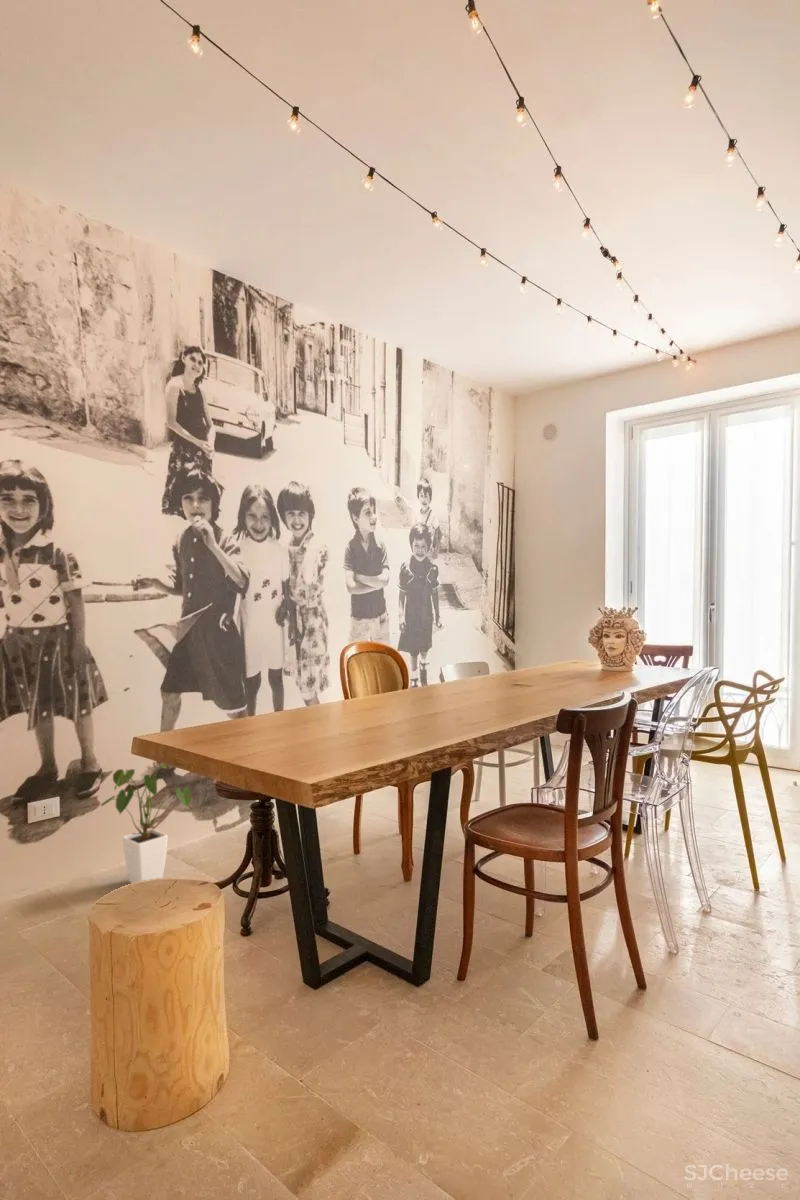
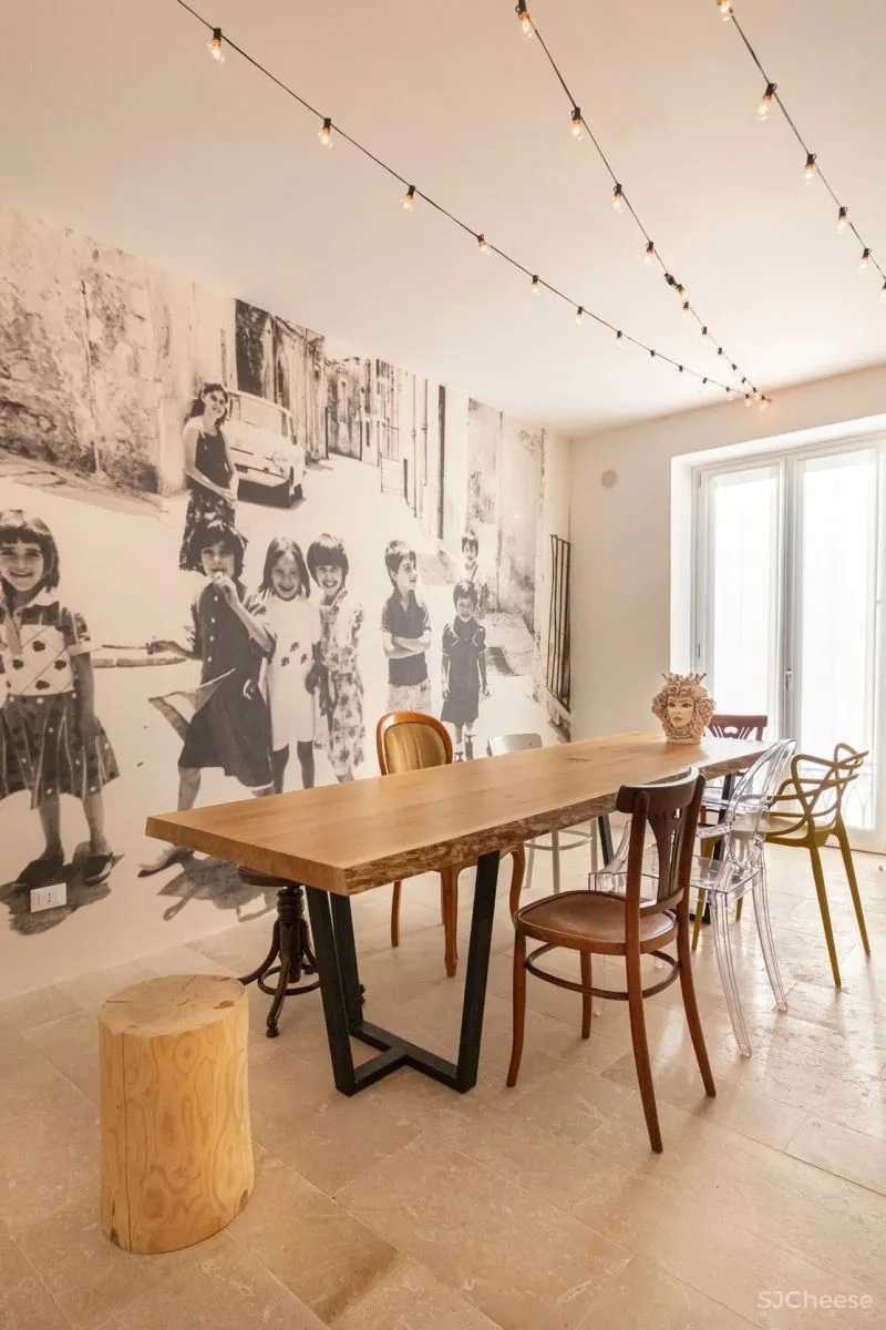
- house plant [100,761,192,884]
